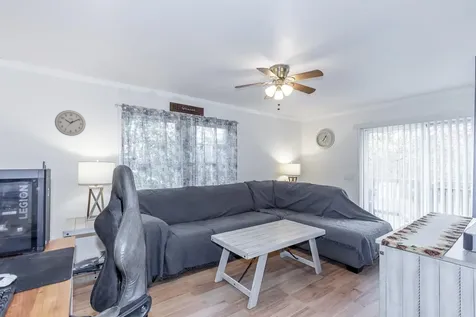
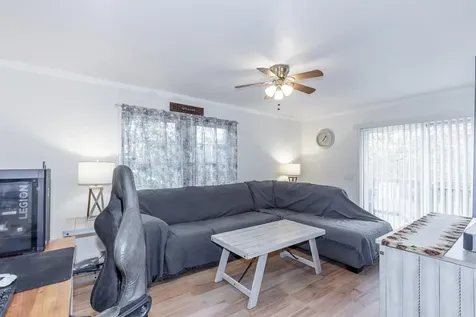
- wall clock [54,109,87,137]
